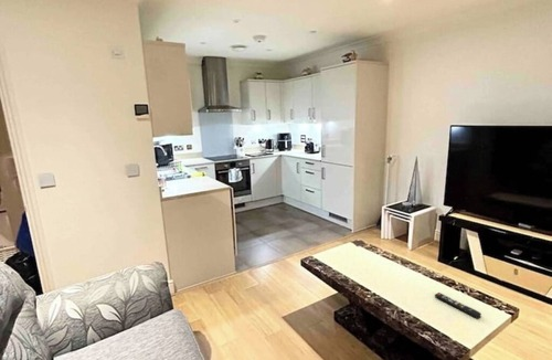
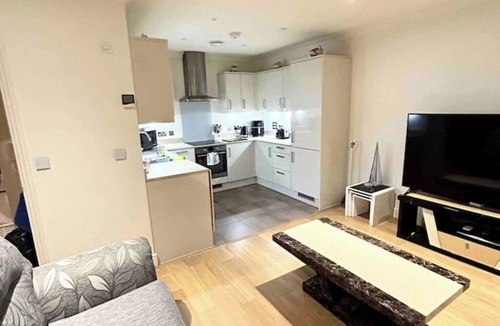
- remote control [434,292,482,319]
